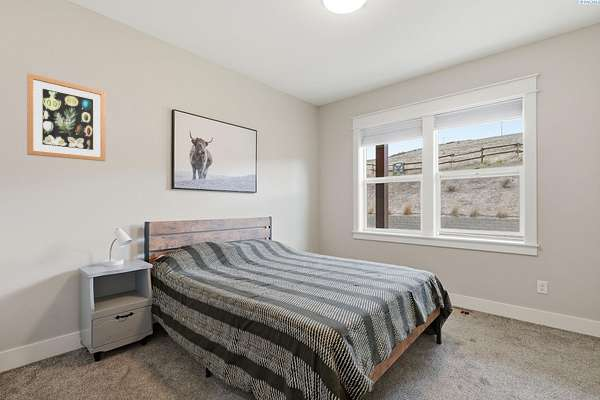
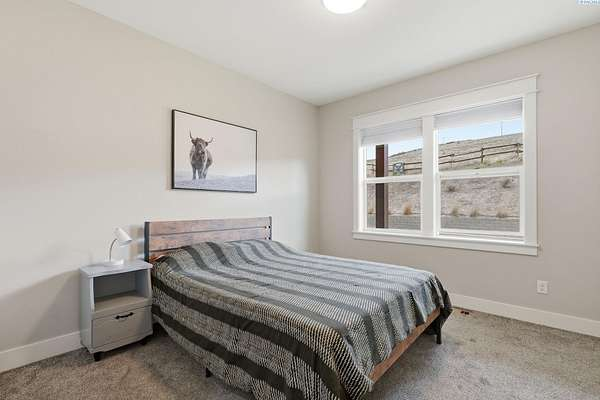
- wall art [26,72,106,162]
